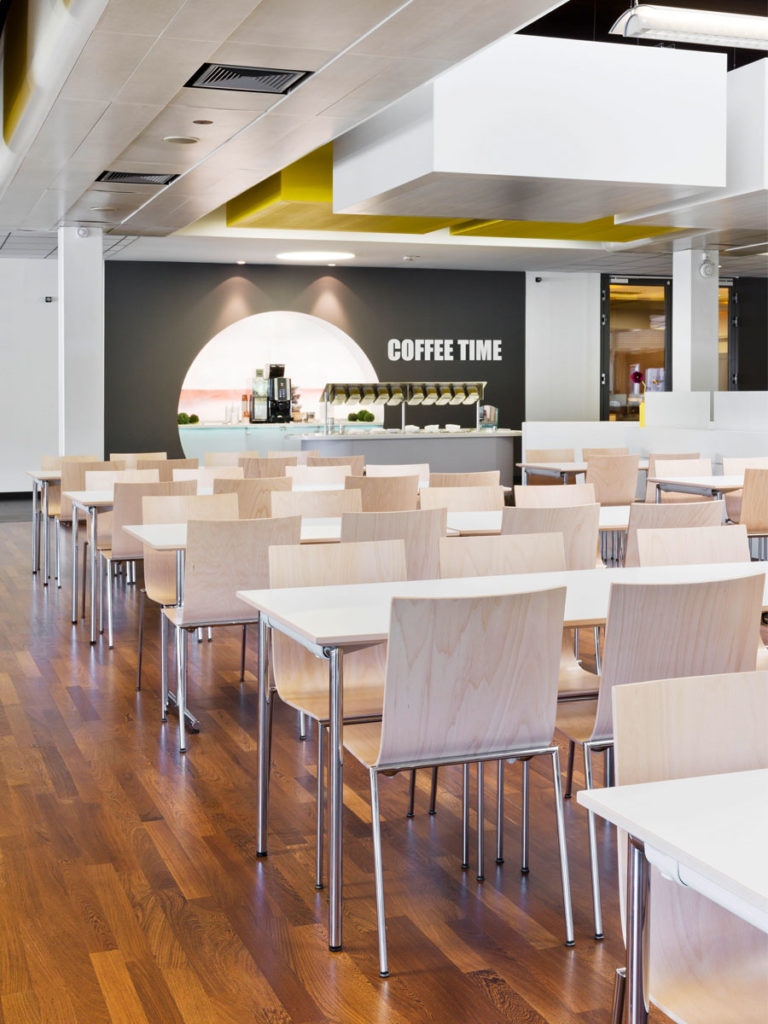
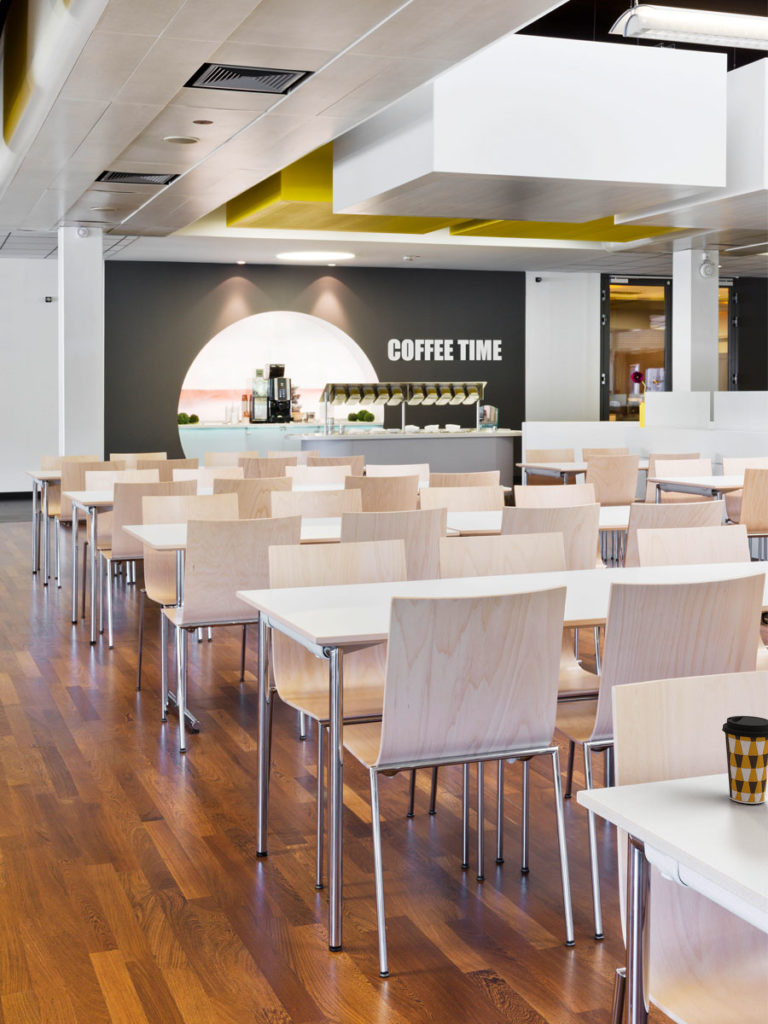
+ coffee cup [721,715,768,805]
